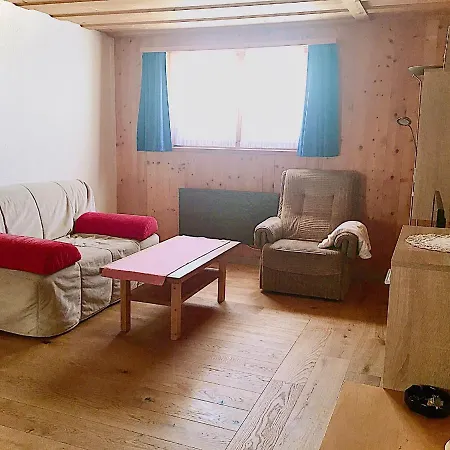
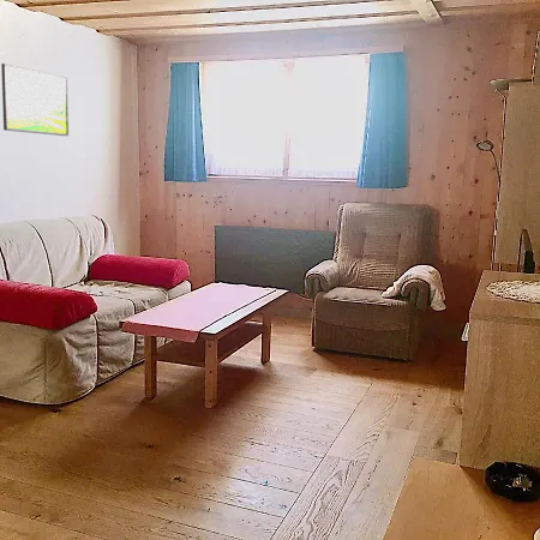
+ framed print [0,62,70,137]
